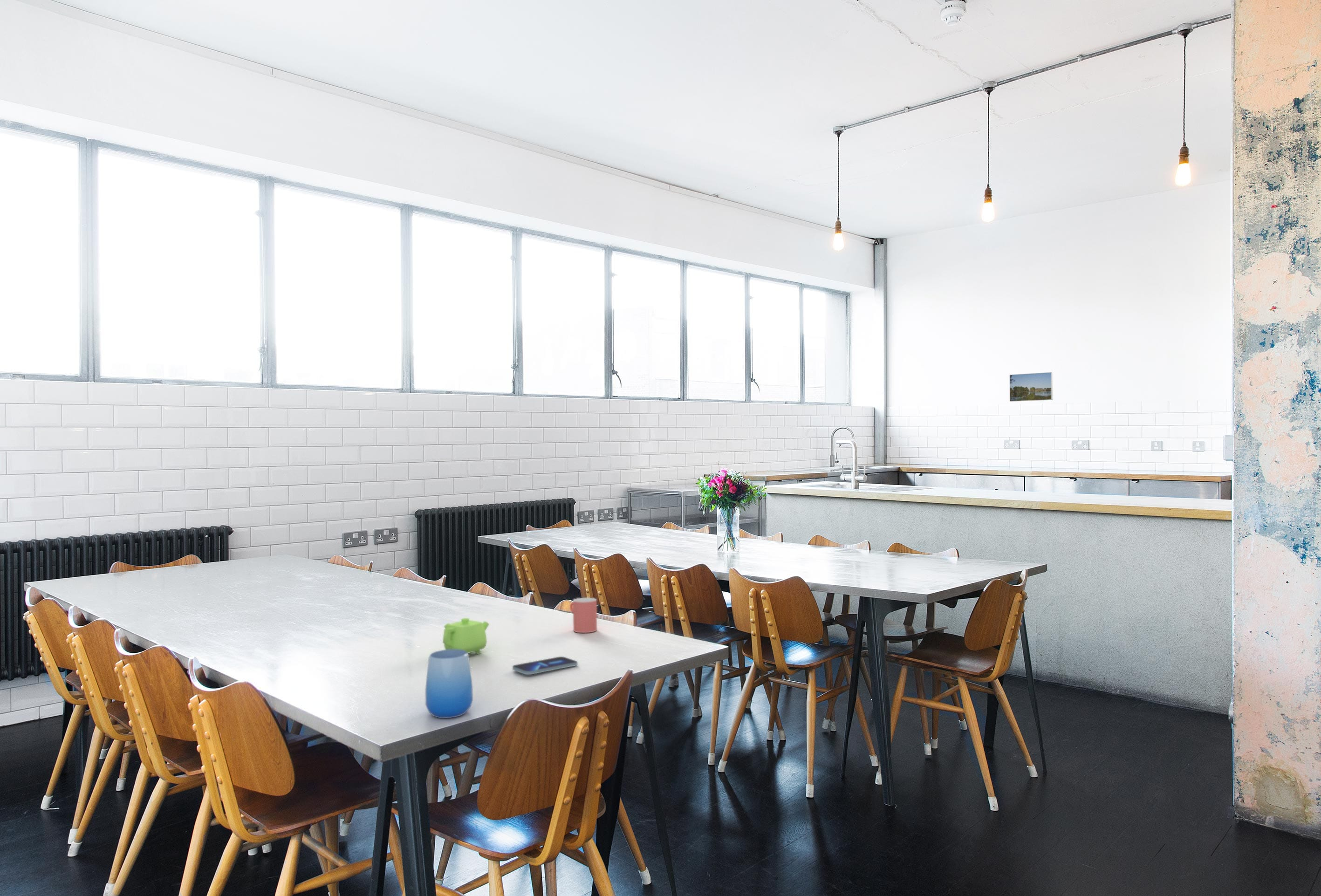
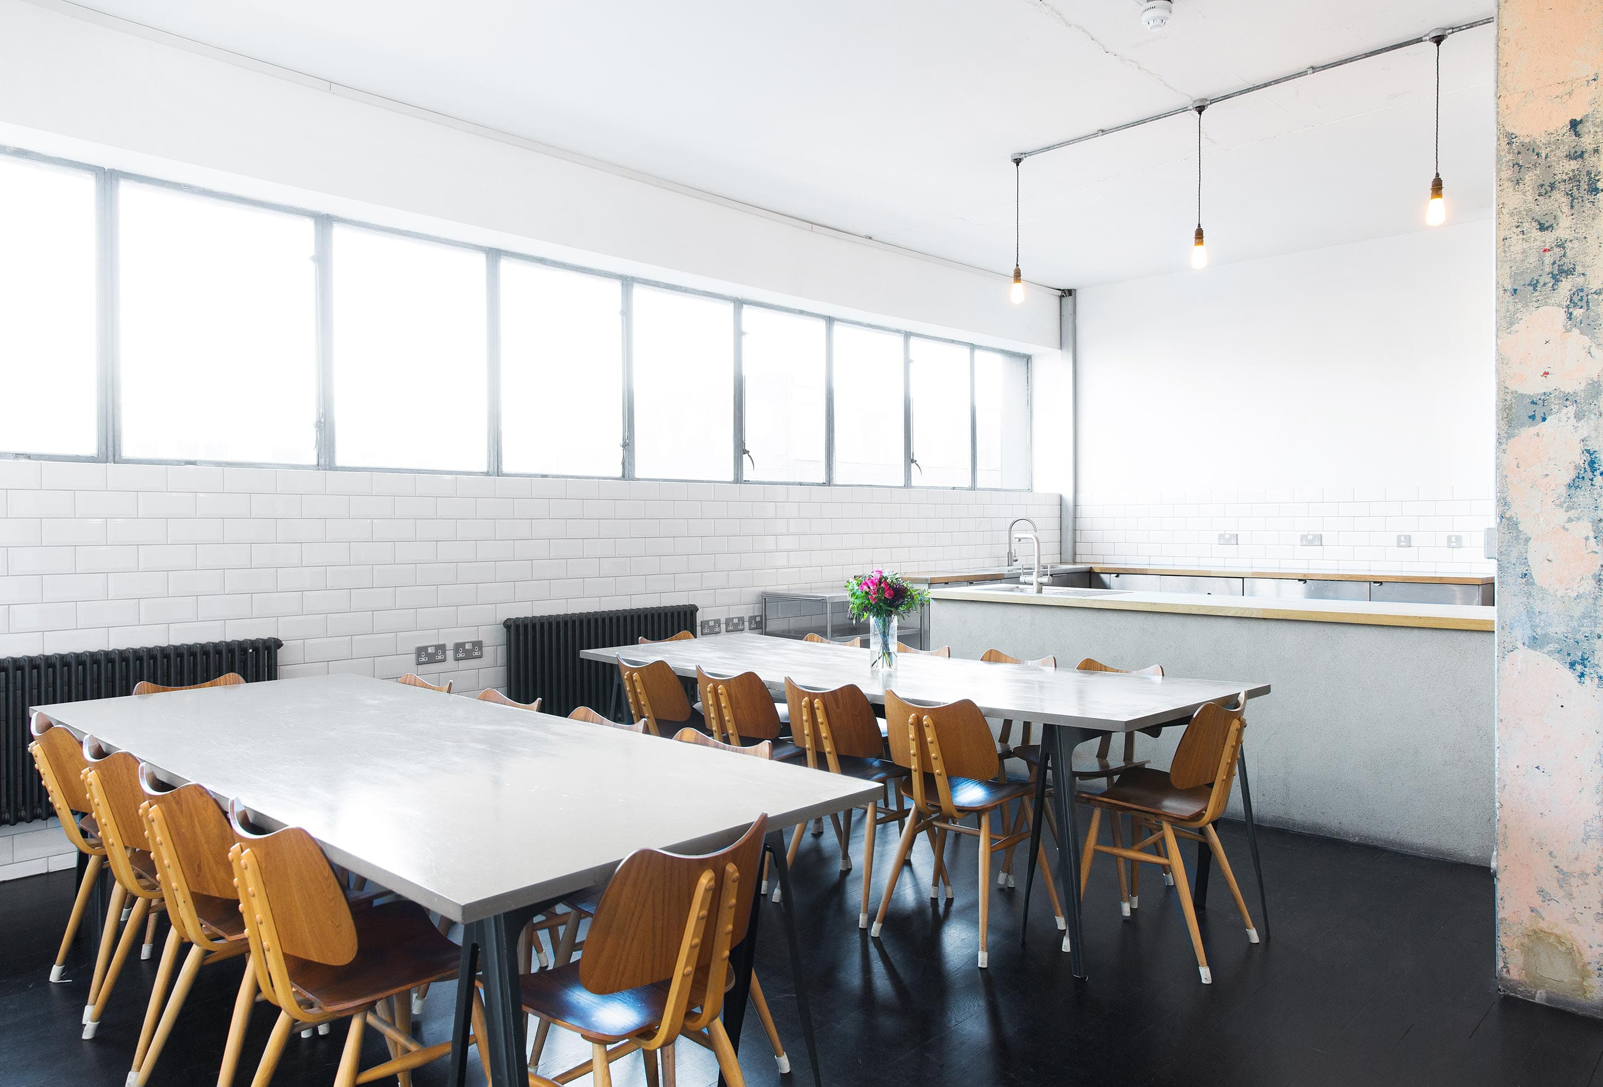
- cup [569,597,597,633]
- cup [425,649,473,718]
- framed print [1009,372,1054,402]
- teapot [442,617,490,654]
- smartphone [512,656,578,675]
